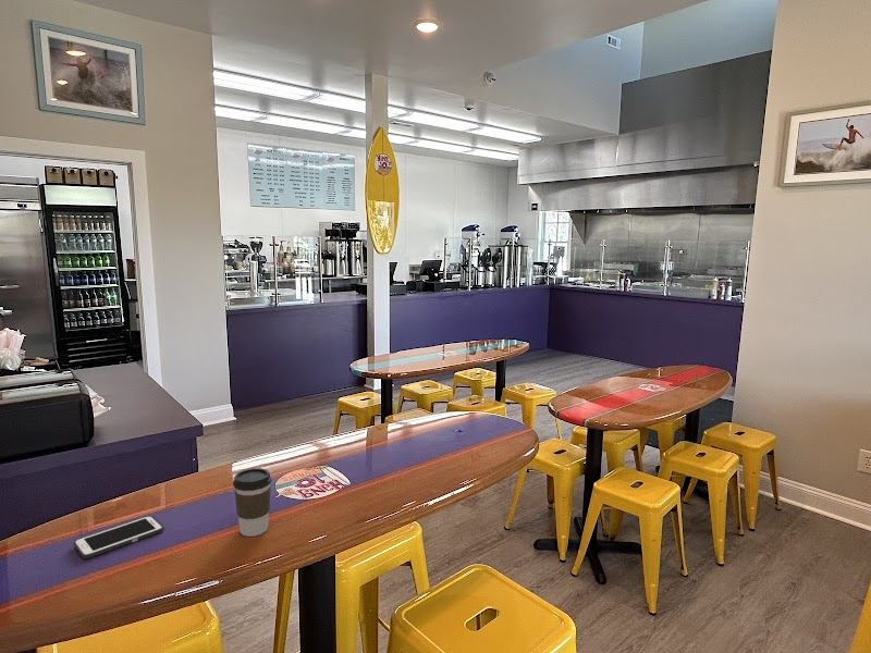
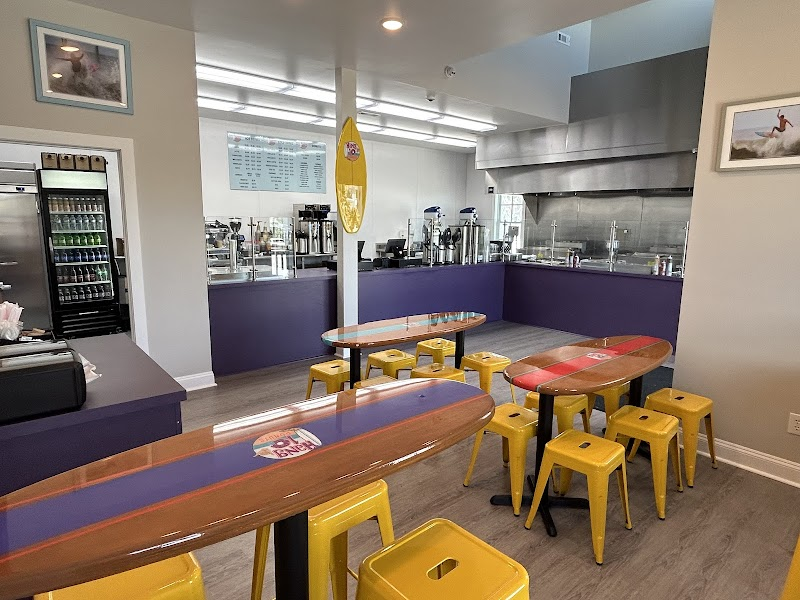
- coffee cup [232,467,273,538]
- cell phone [73,515,164,559]
